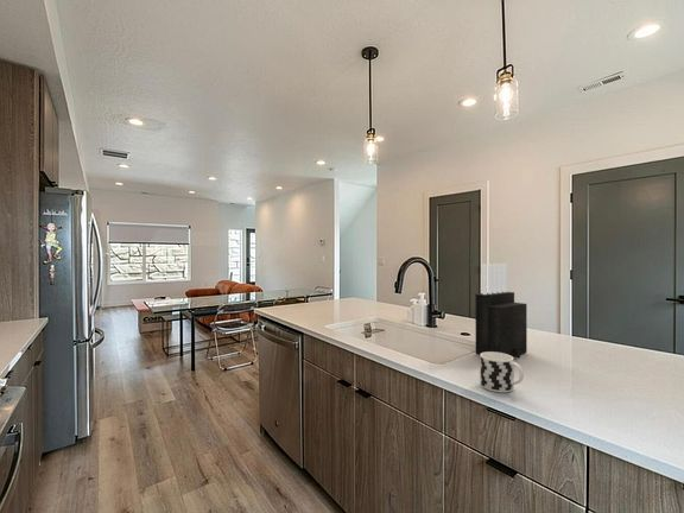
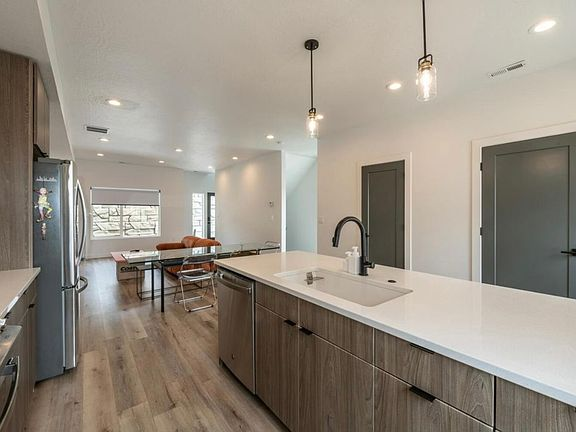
- cup [479,352,525,393]
- knife block [474,262,528,359]
